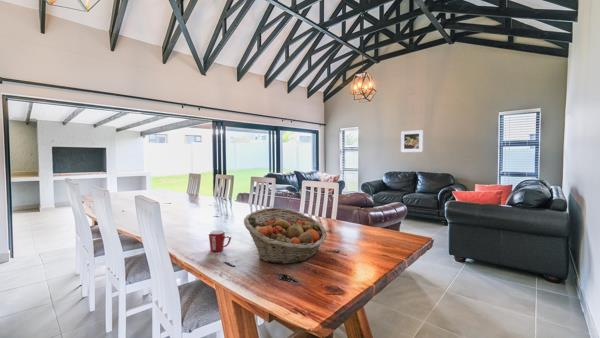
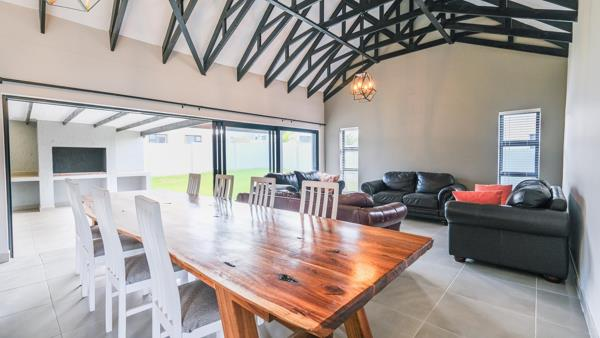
- mug [208,229,232,253]
- fruit basket [243,207,327,265]
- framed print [400,129,424,153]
